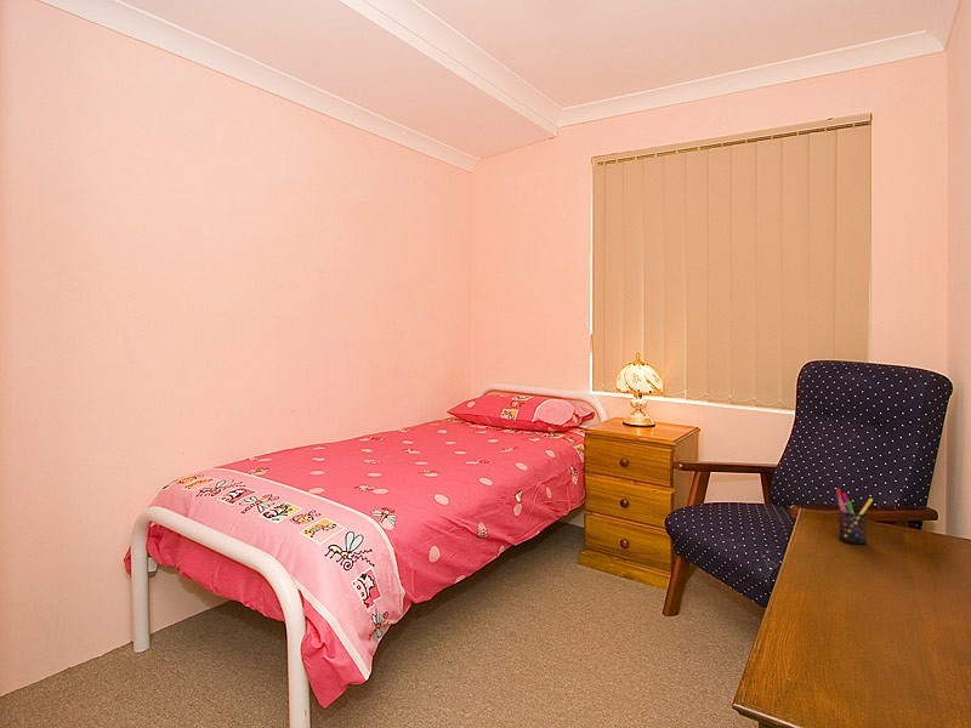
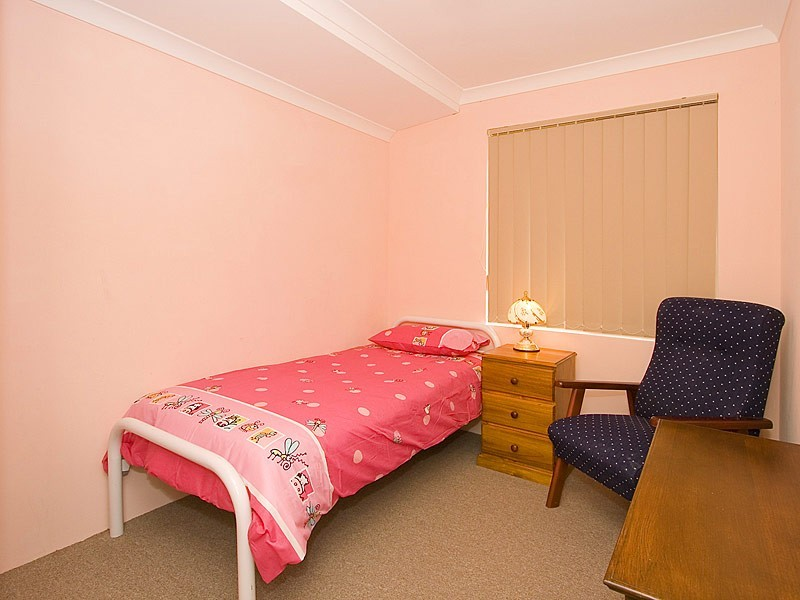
- pen holder [833,488,874,545]
